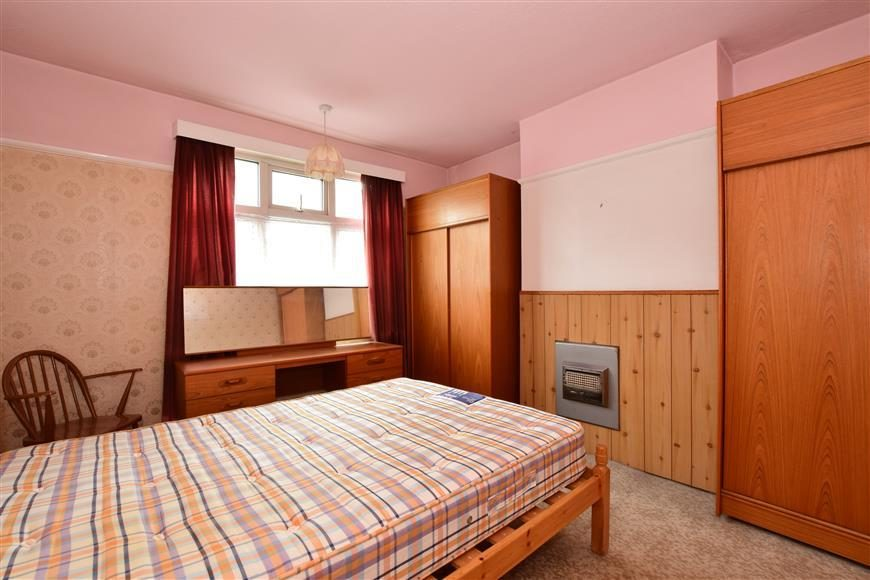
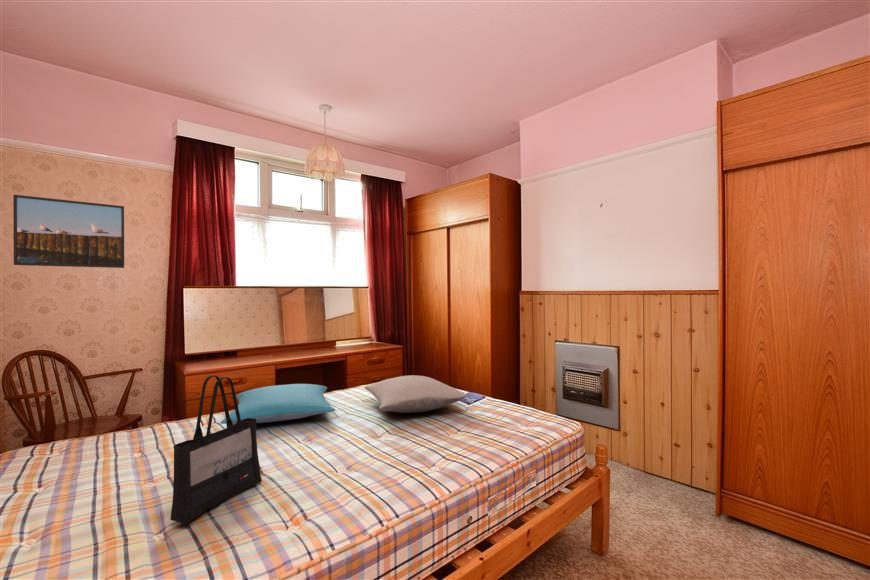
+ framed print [12,194,125,269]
+ tote bag [169,374,263,526]
+ pillow [219,383,336,425]
+ pillow [364,374,468,414]
